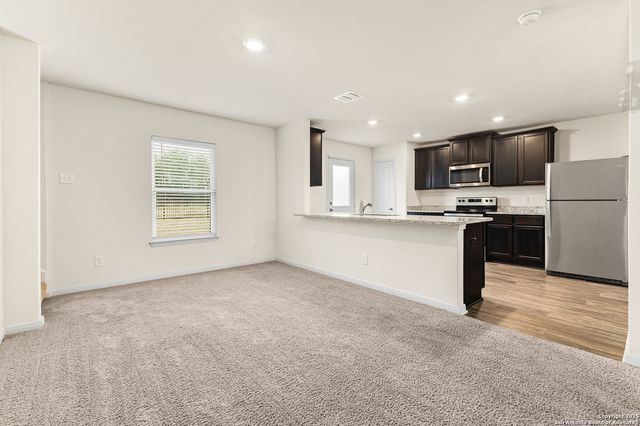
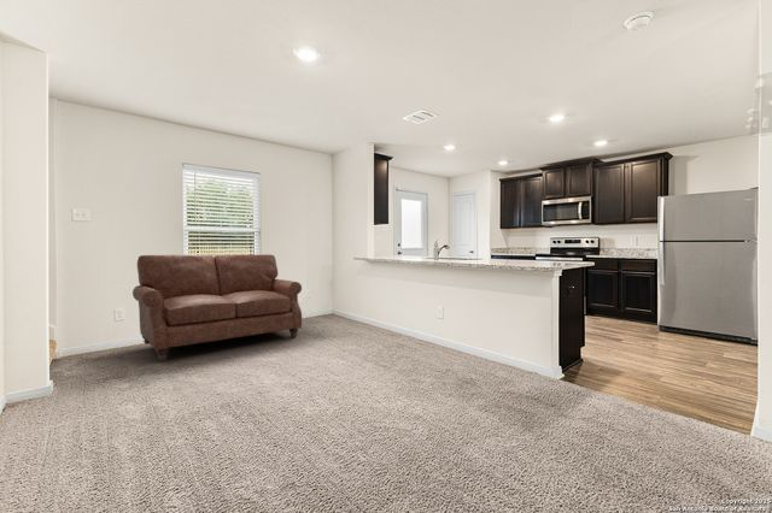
+ sofa [131,253,303,361]
